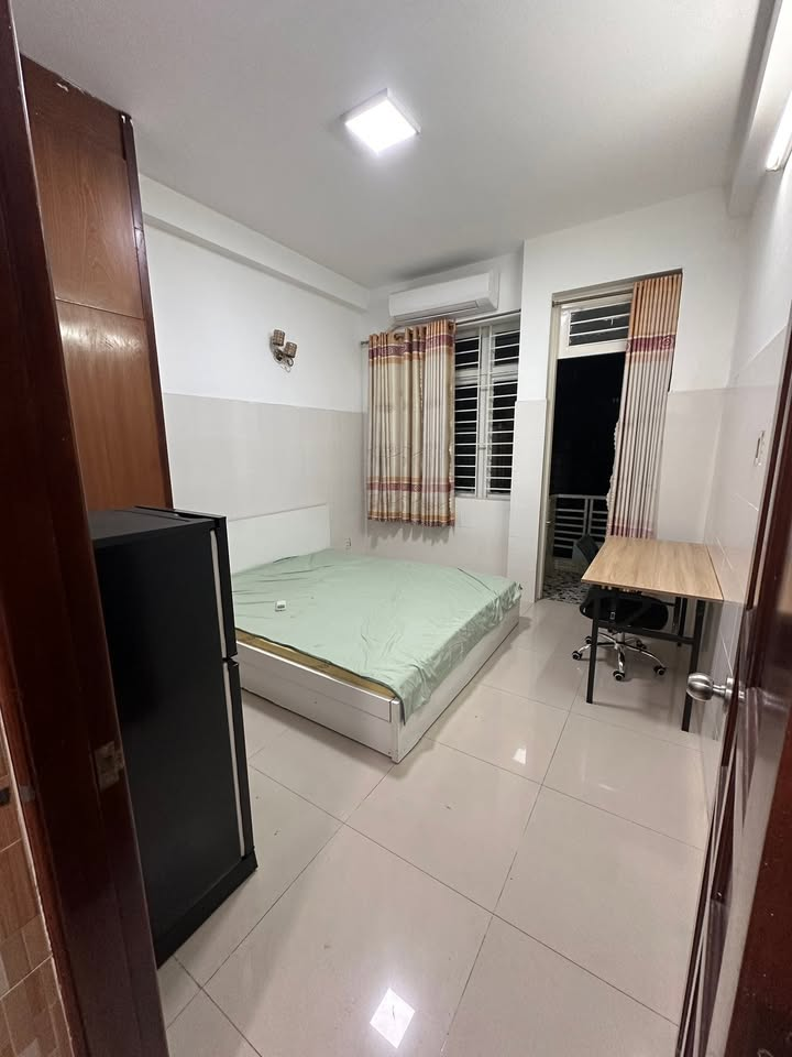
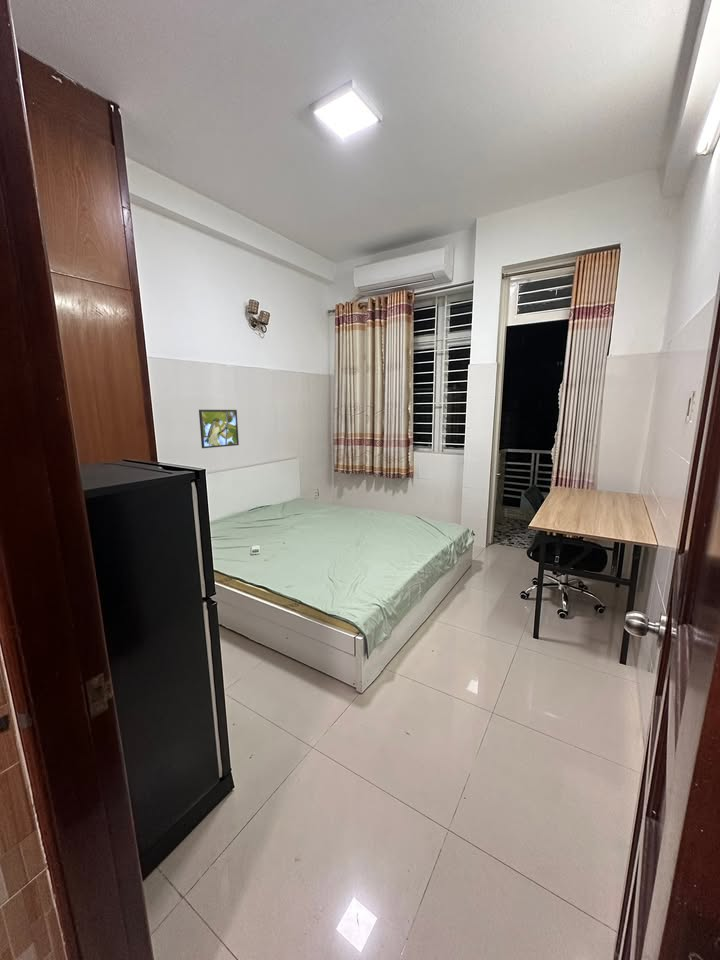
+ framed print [198,409,240,449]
